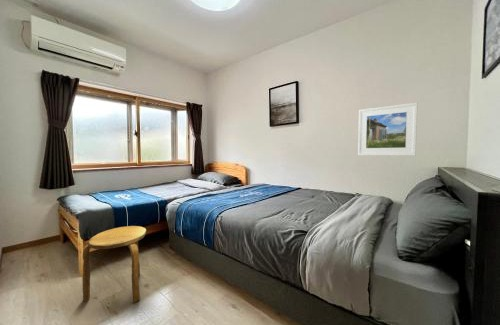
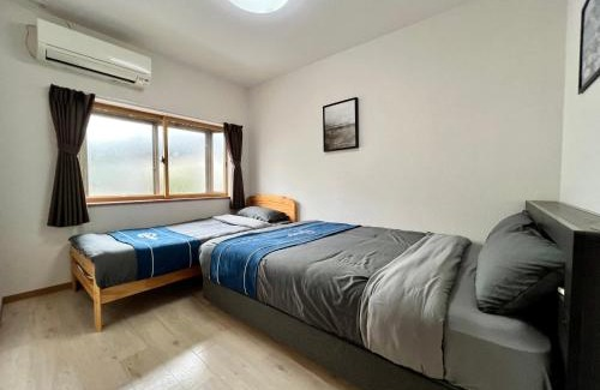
- stool [81,225,147,304]
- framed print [357,102,418,157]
